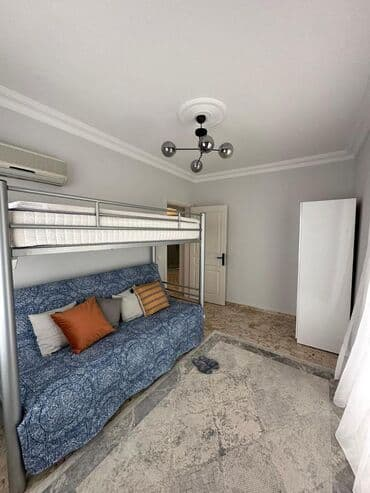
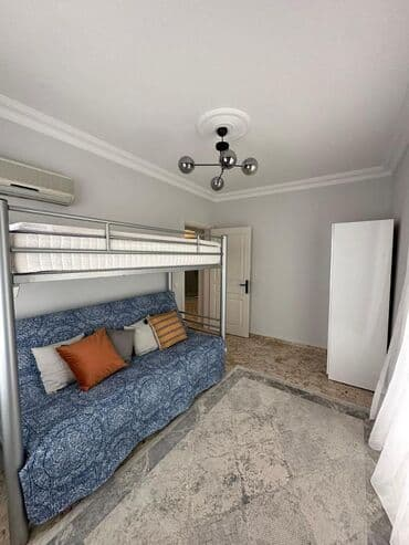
- slippers [192,355,220,375]
